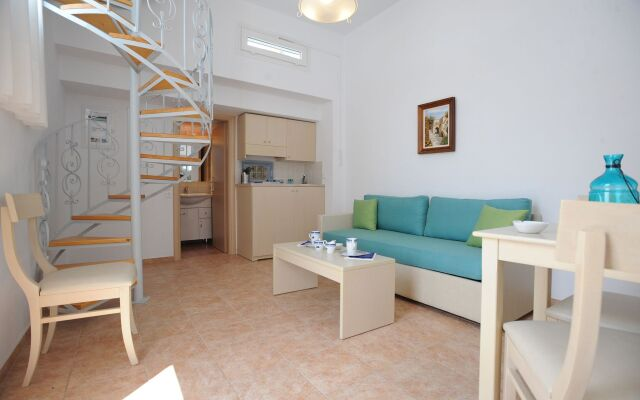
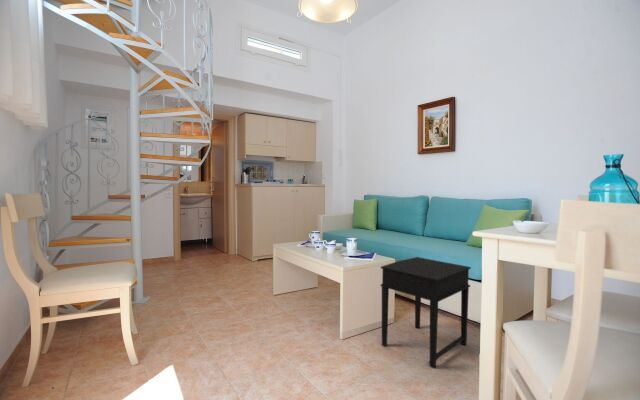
+ side table [379,256,472,369]
